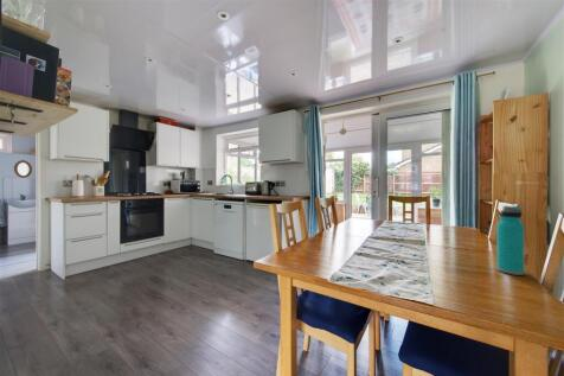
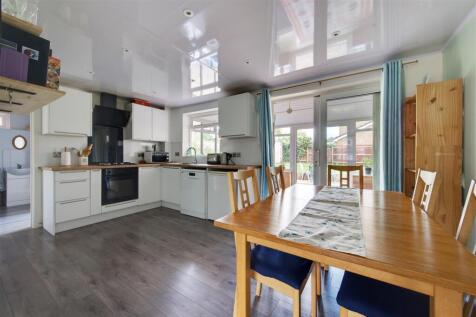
- water bottle [495,205,525,276]
